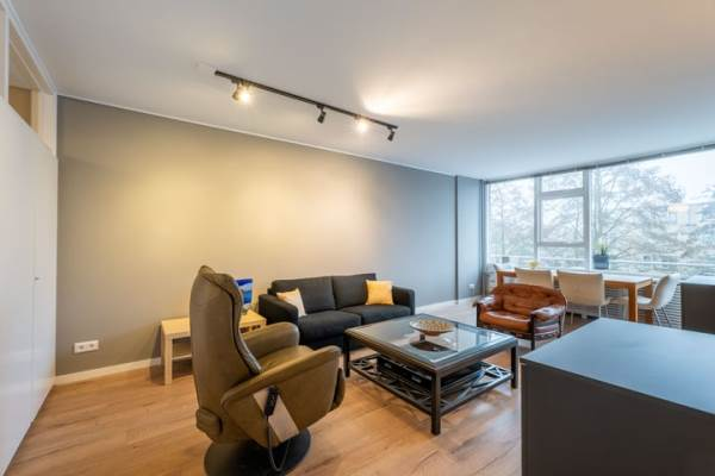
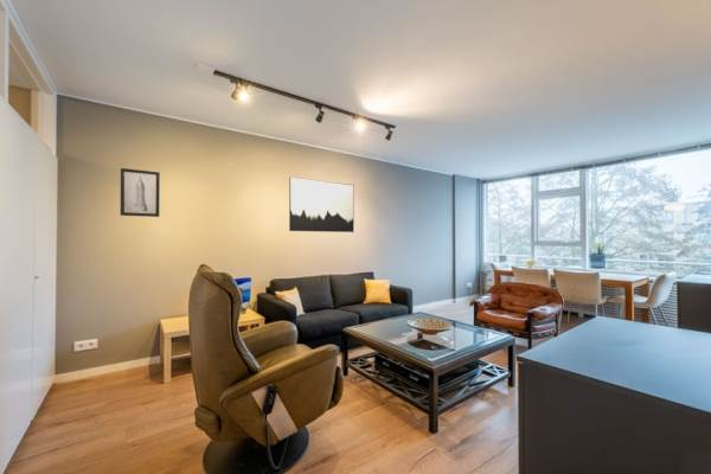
+ wall art [288,177,356,233]
+ wall art [120,167,161,218]
